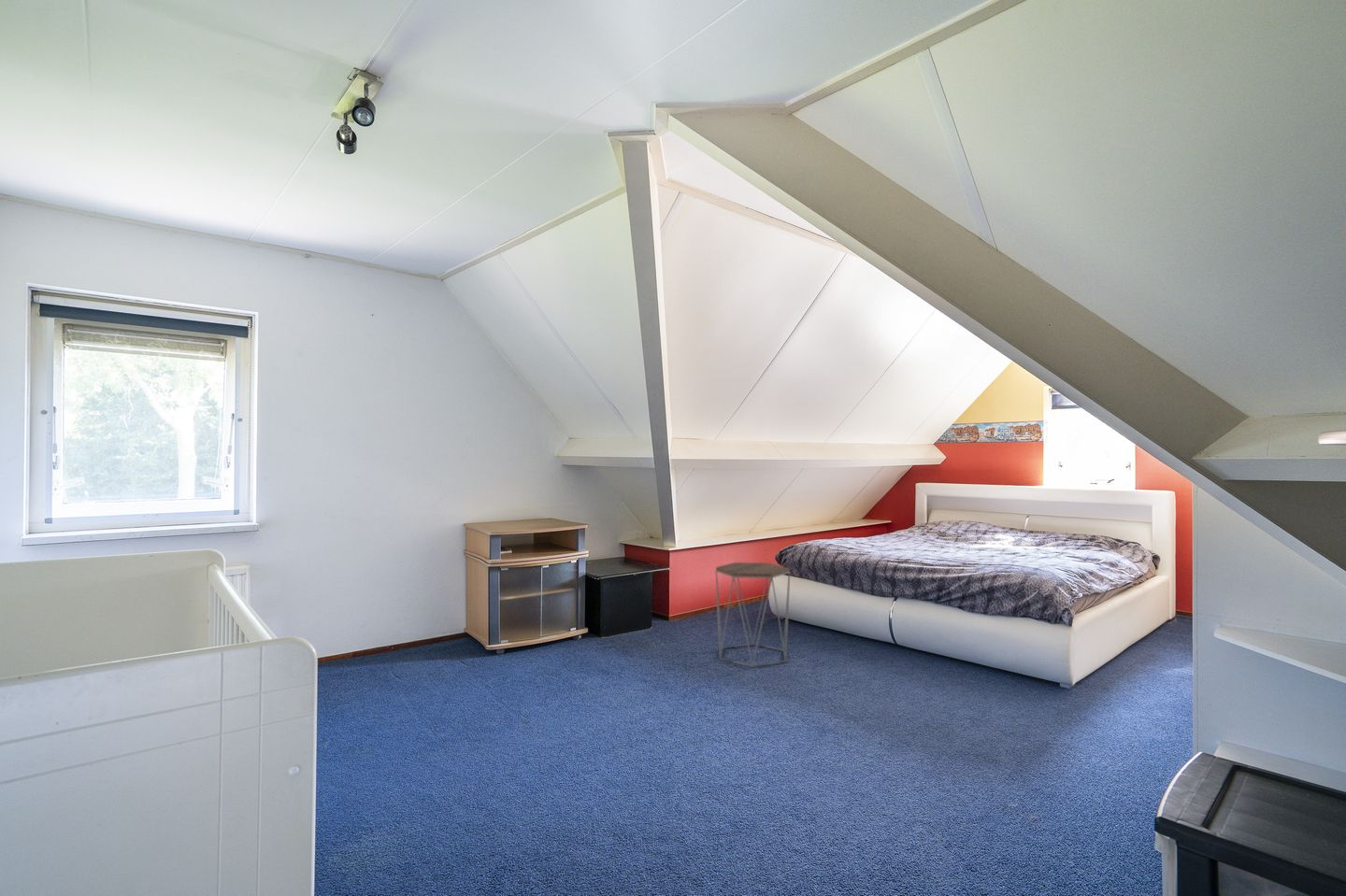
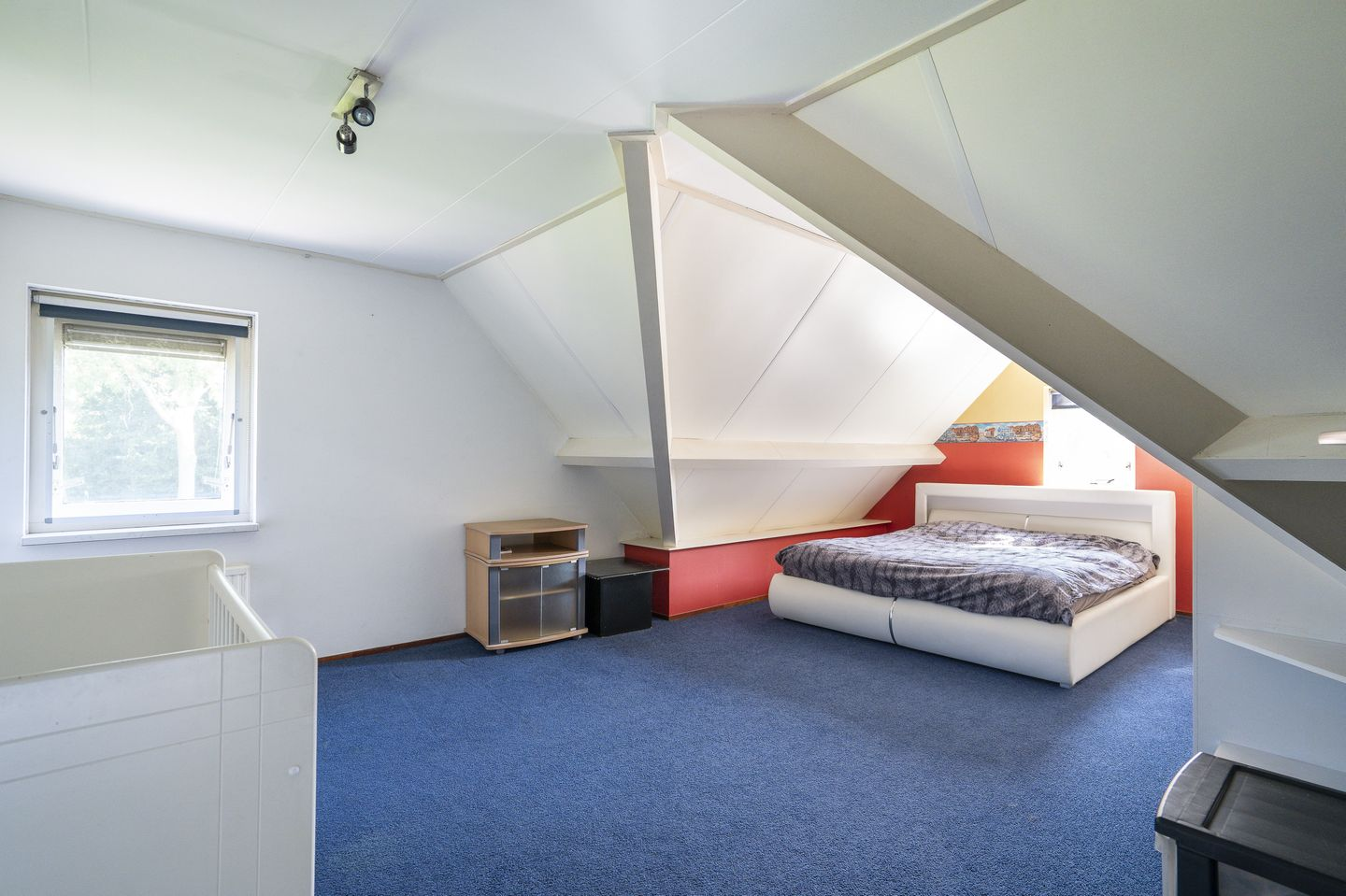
- side table [714,562,791,668]
